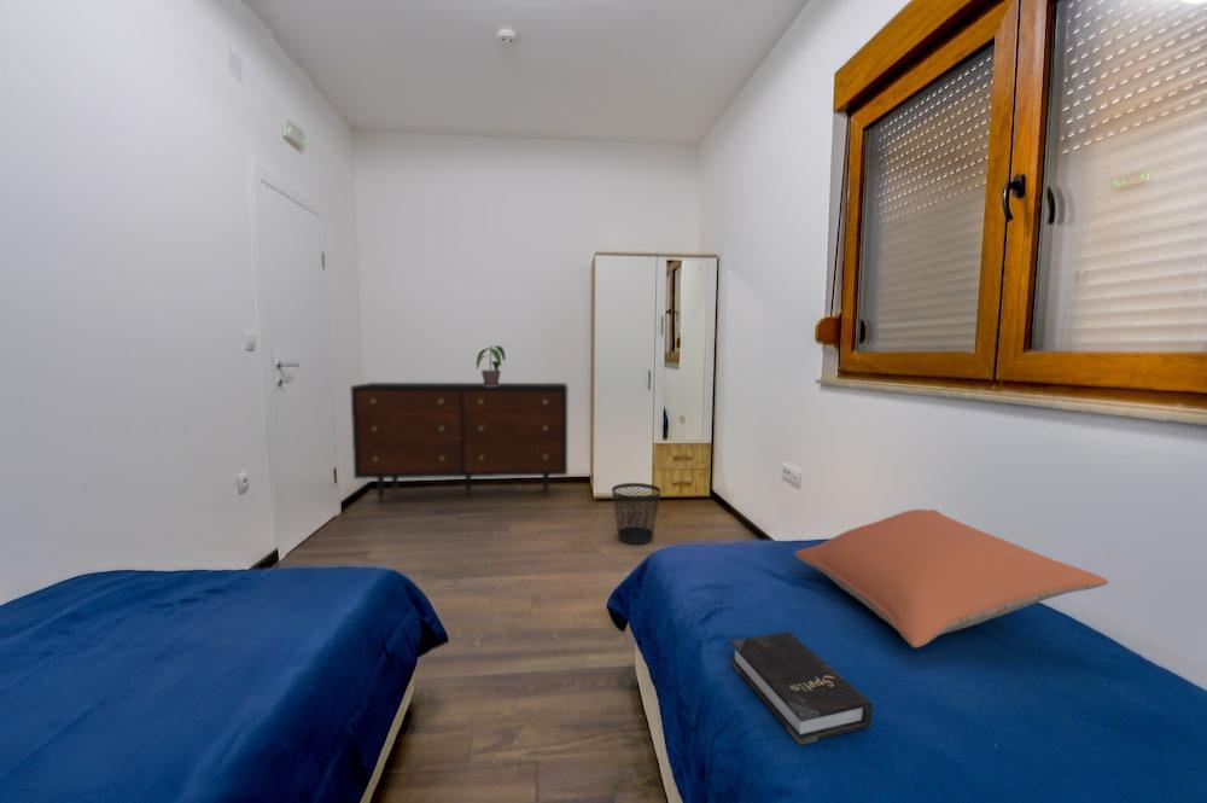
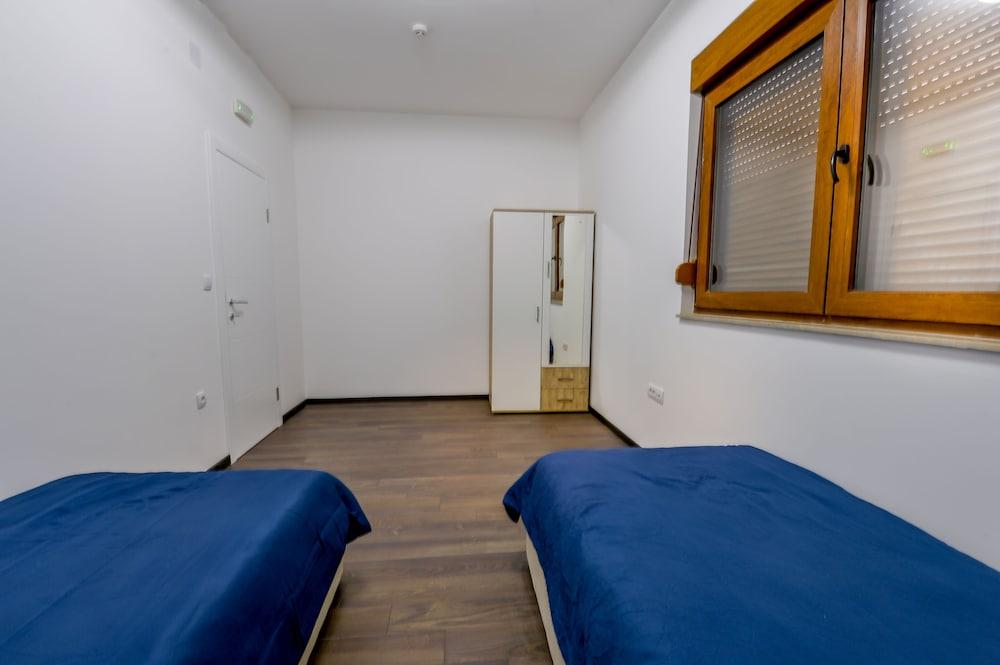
- dresser [350,382,568,504]
- hardback book [729,630,874,746]
- wastebasket [611,482,663,546]
- potted plant [476,345,507,385]
- pillow [793,508,1109,648]
